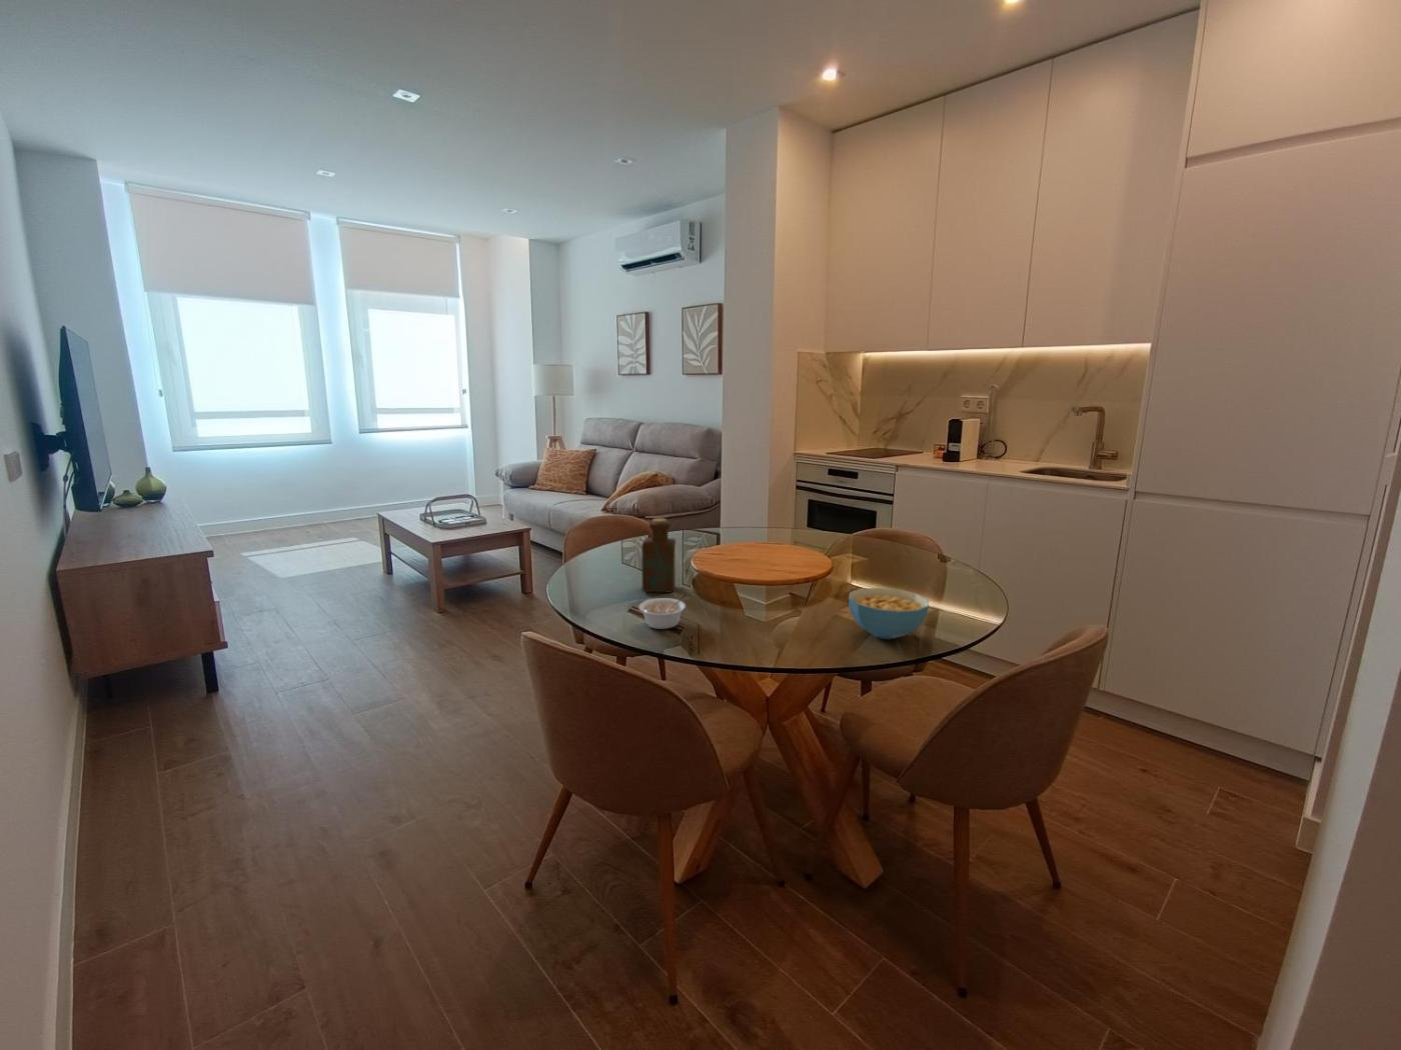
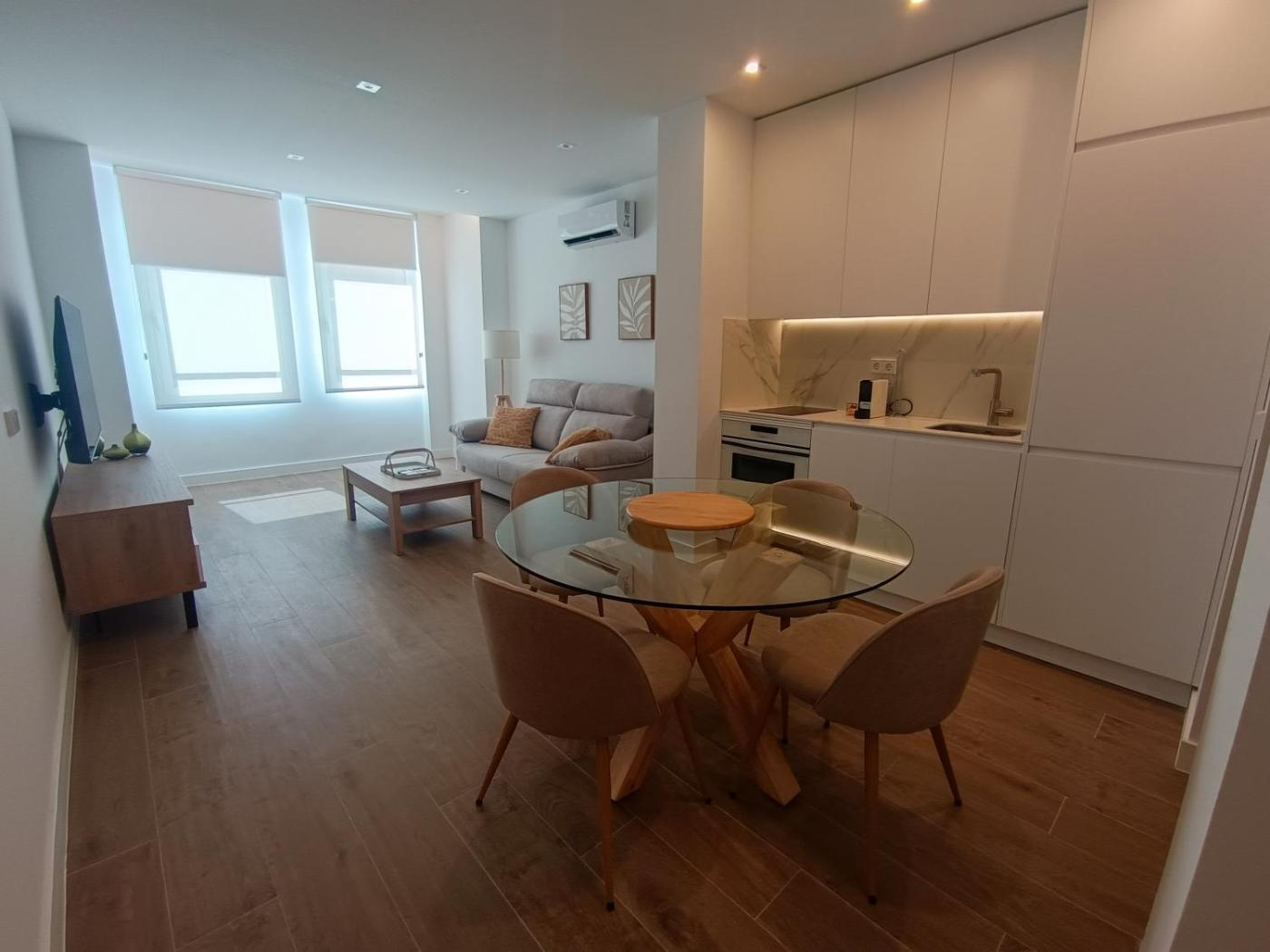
- bottle [641,517,676,593]
- cereal bowl [847,586,930,640]
- legume [639,594,689,630]
